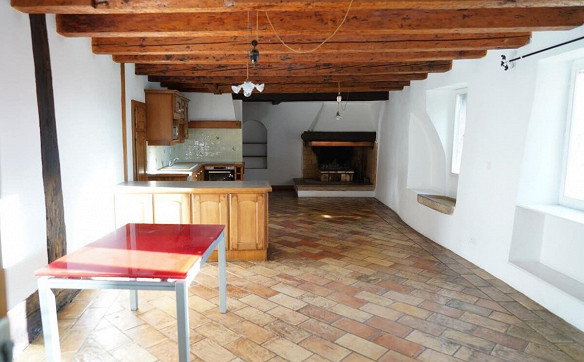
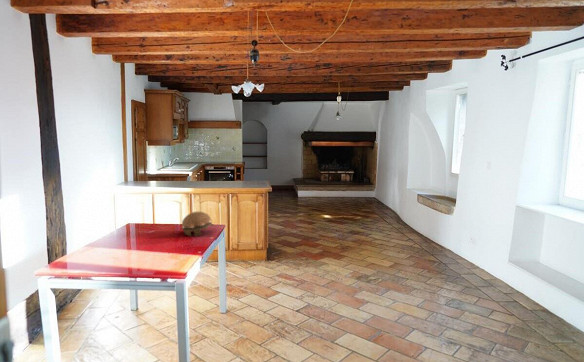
+ decorative bowl [181,210,215,238]
